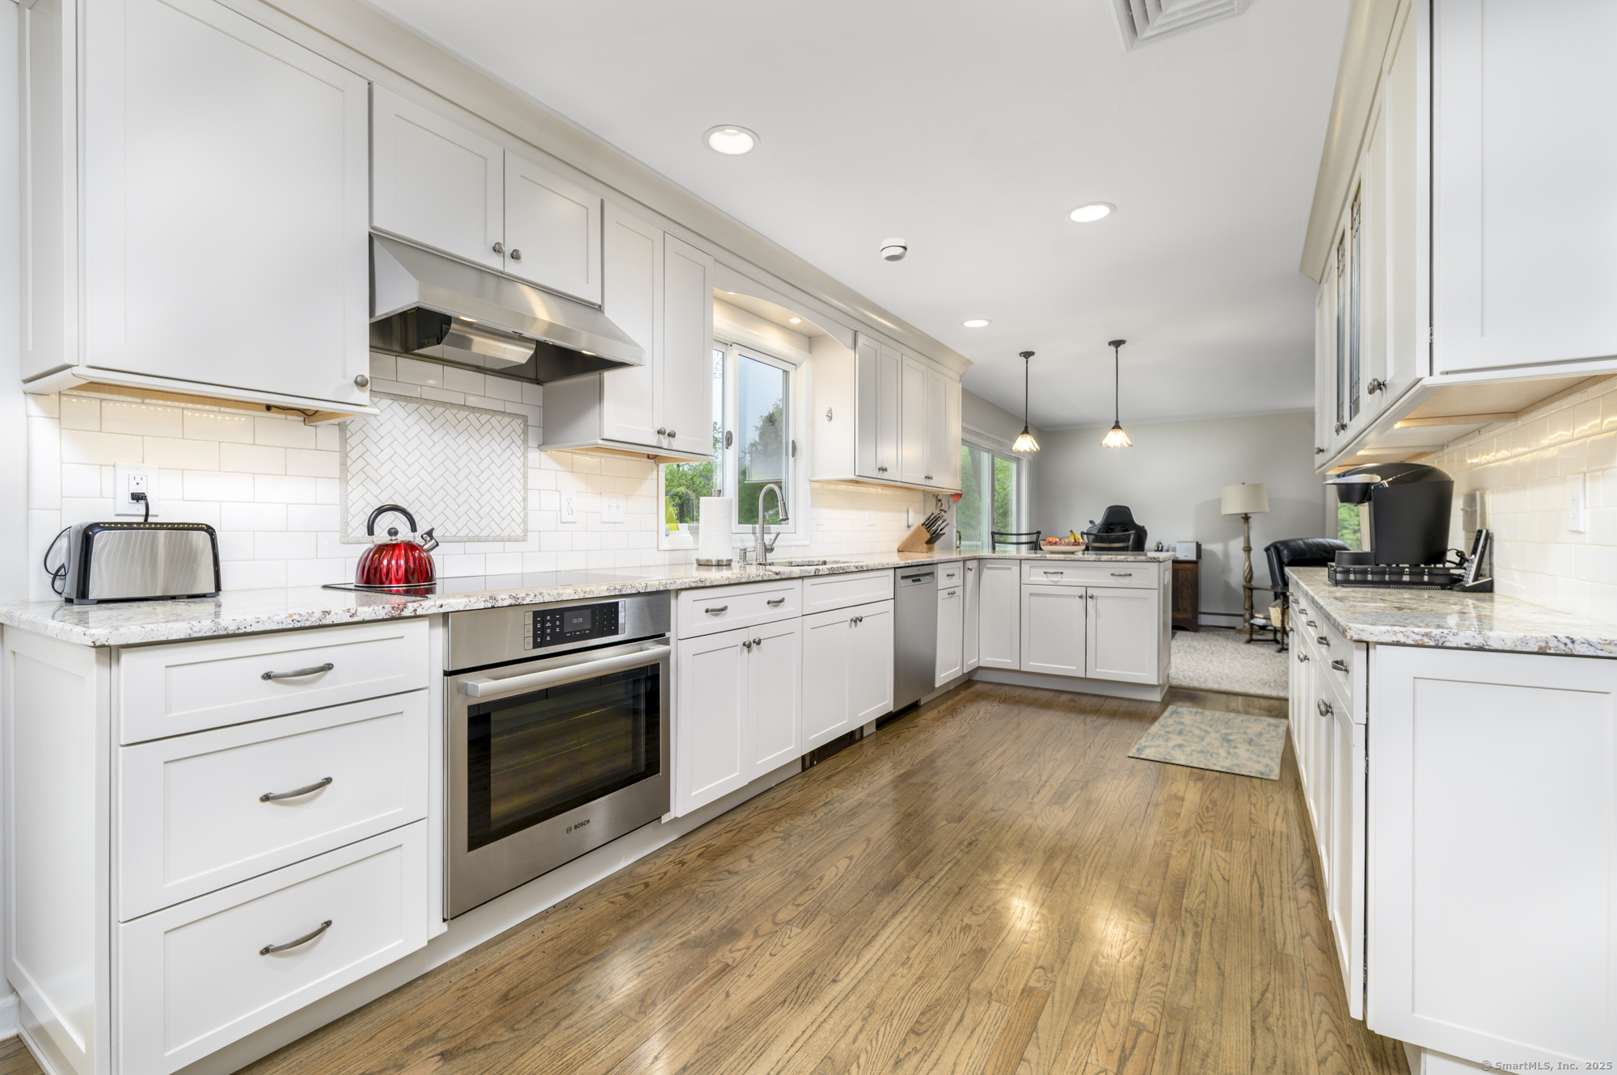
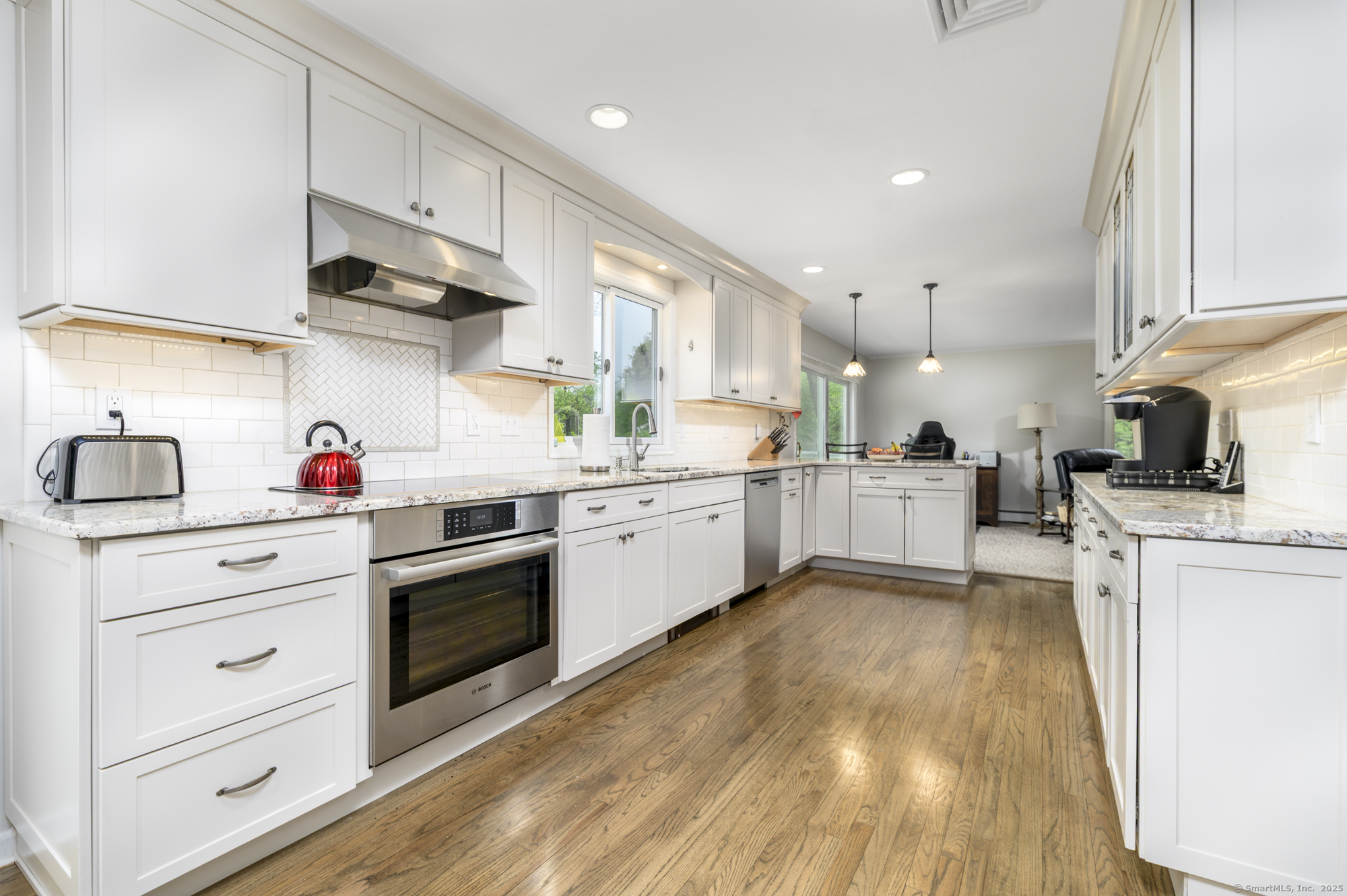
- smoke detector [880,236,908,263]
- rug [1126,704,1289,781]
